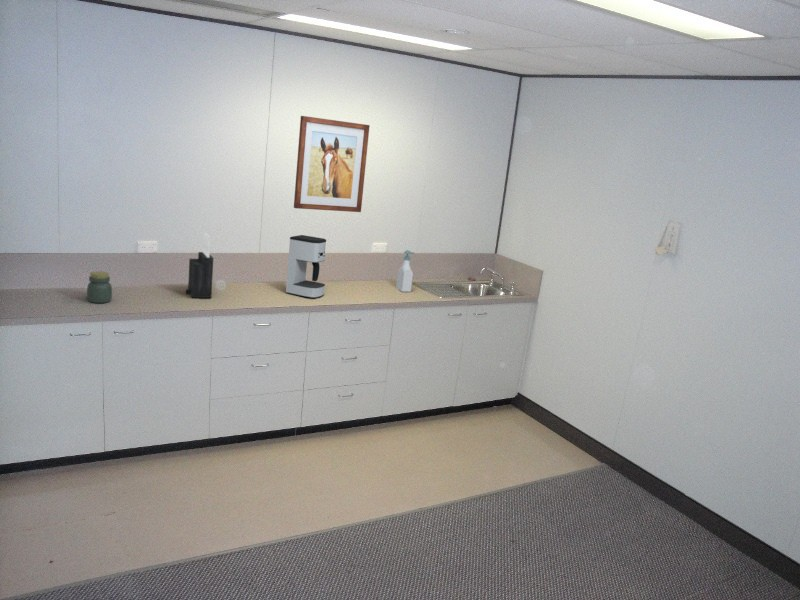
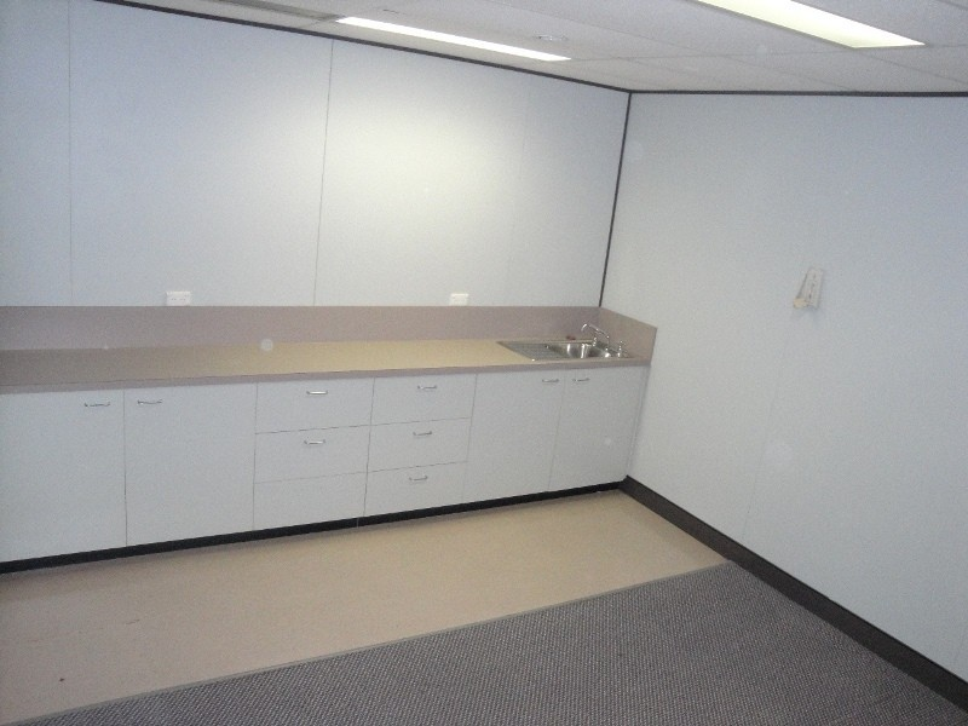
- coffee maker [285,234,327,299]
- wall art [293,115,371,213]
- knife block [185,232,214,299]
- soap bottle [395,249,416,293]
- jar [86,270,113,304]
